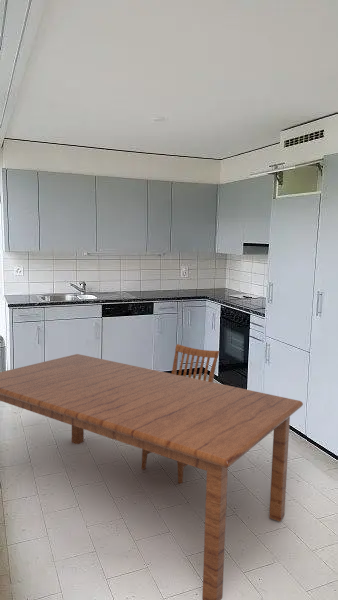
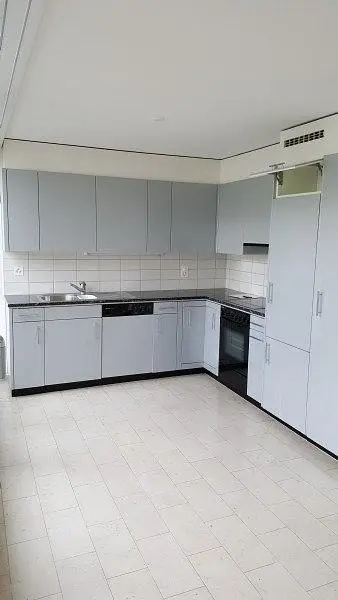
- dining table [0,343,304,600]
